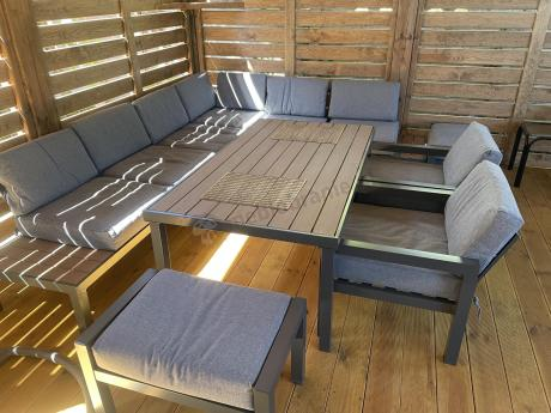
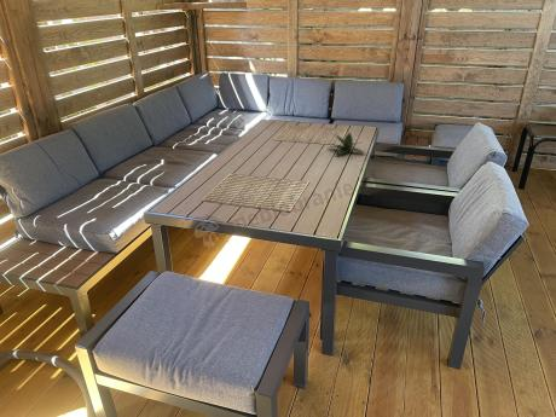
+ plant [326,131,366,156]
